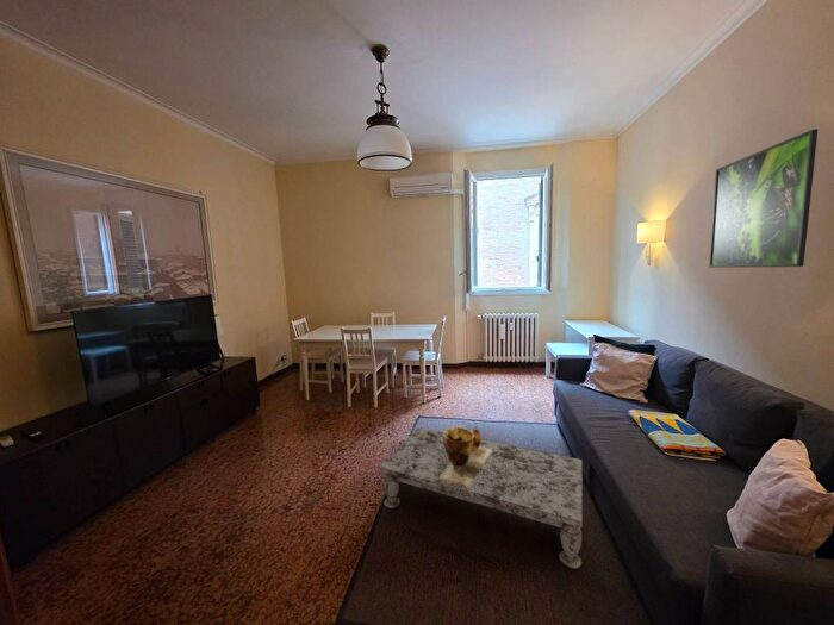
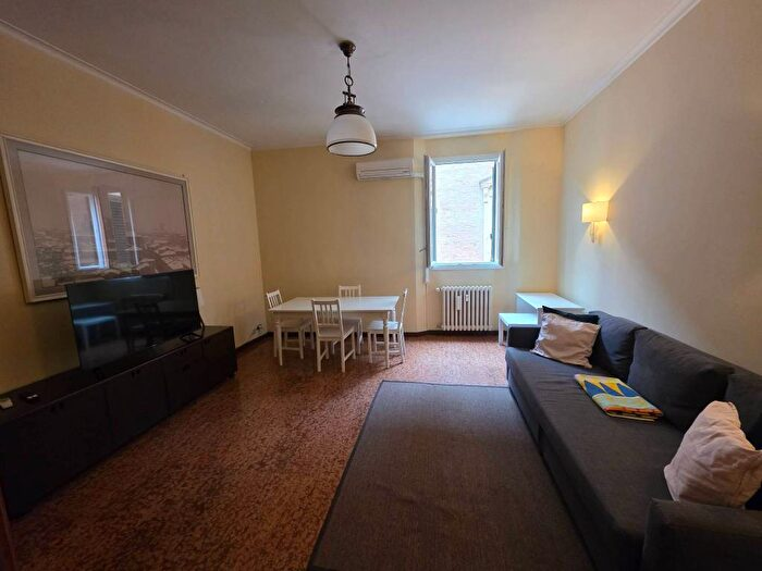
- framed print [708,127,819,269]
- clay pot [440,426,492,487]
- coffee table [378,426,584,570]
